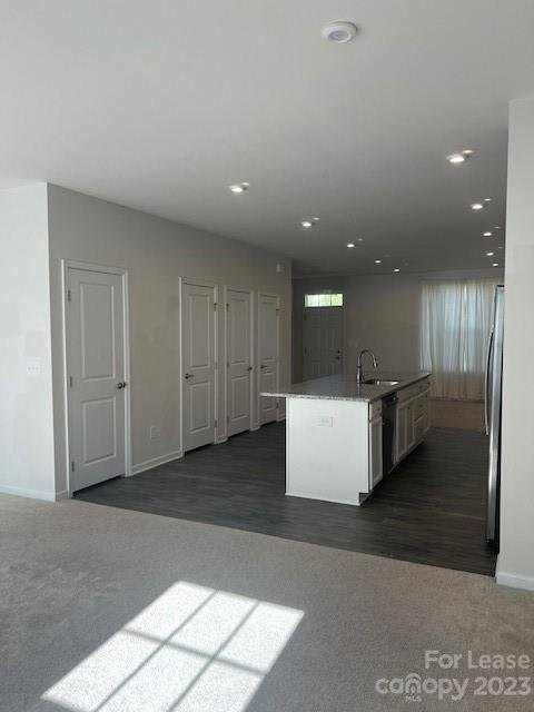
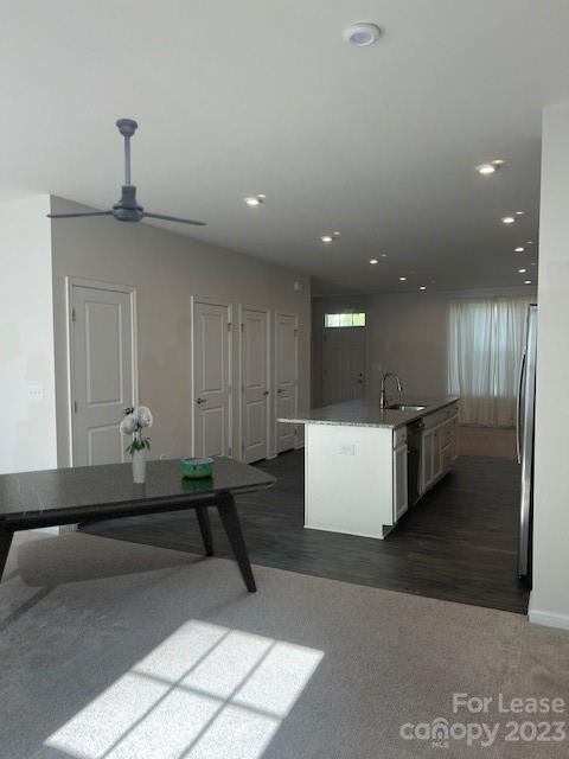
+ dining table [0,455,277,593]
+ decorative bowl [181,455,213,478]
+ ceiling fan [45,117,207,227]
+ bouquet [119,404,154,483]
